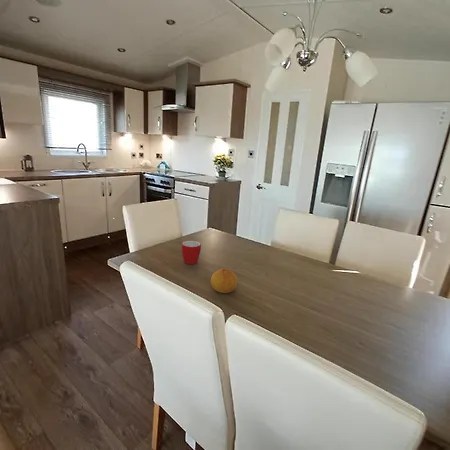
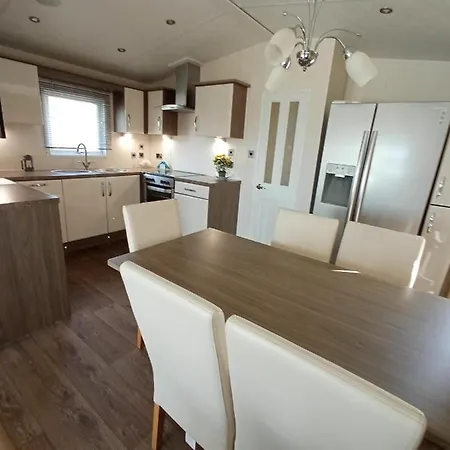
- mug [181,240,202,265]
- fruit [210,267,238,294]
